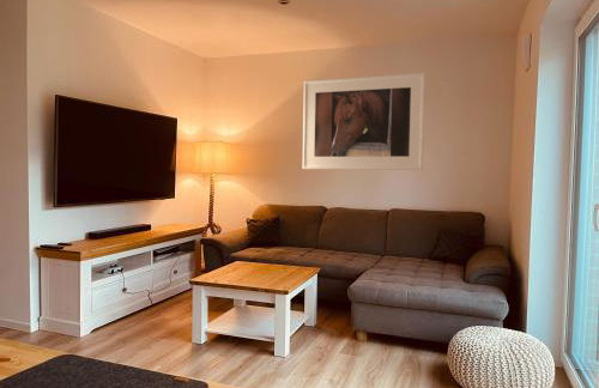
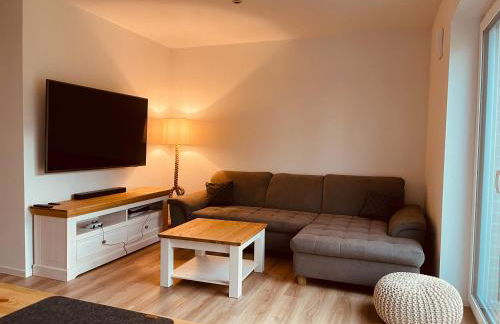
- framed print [302,72,426,171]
